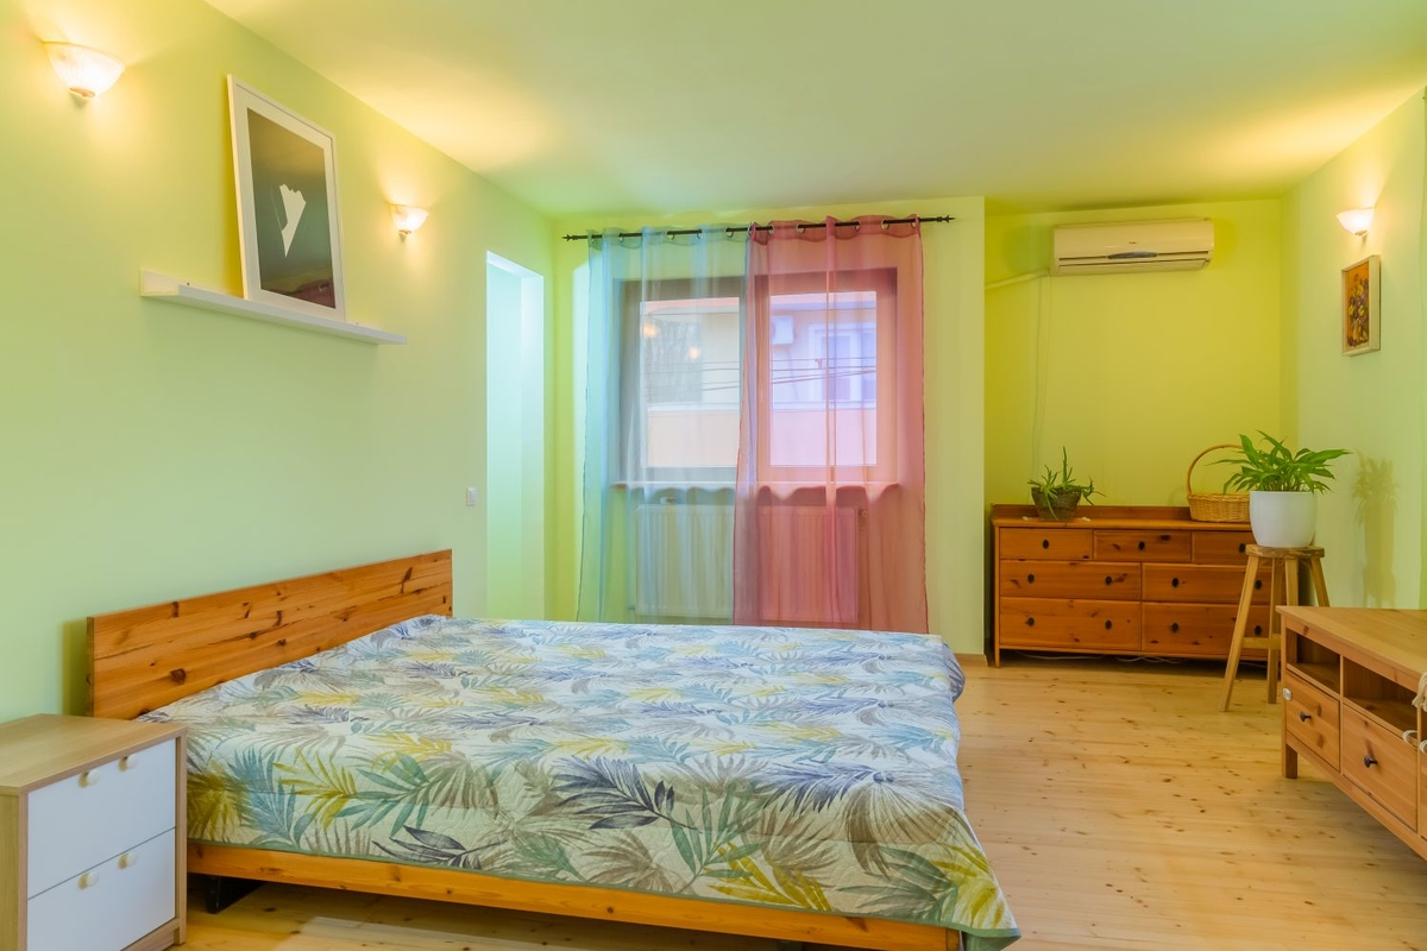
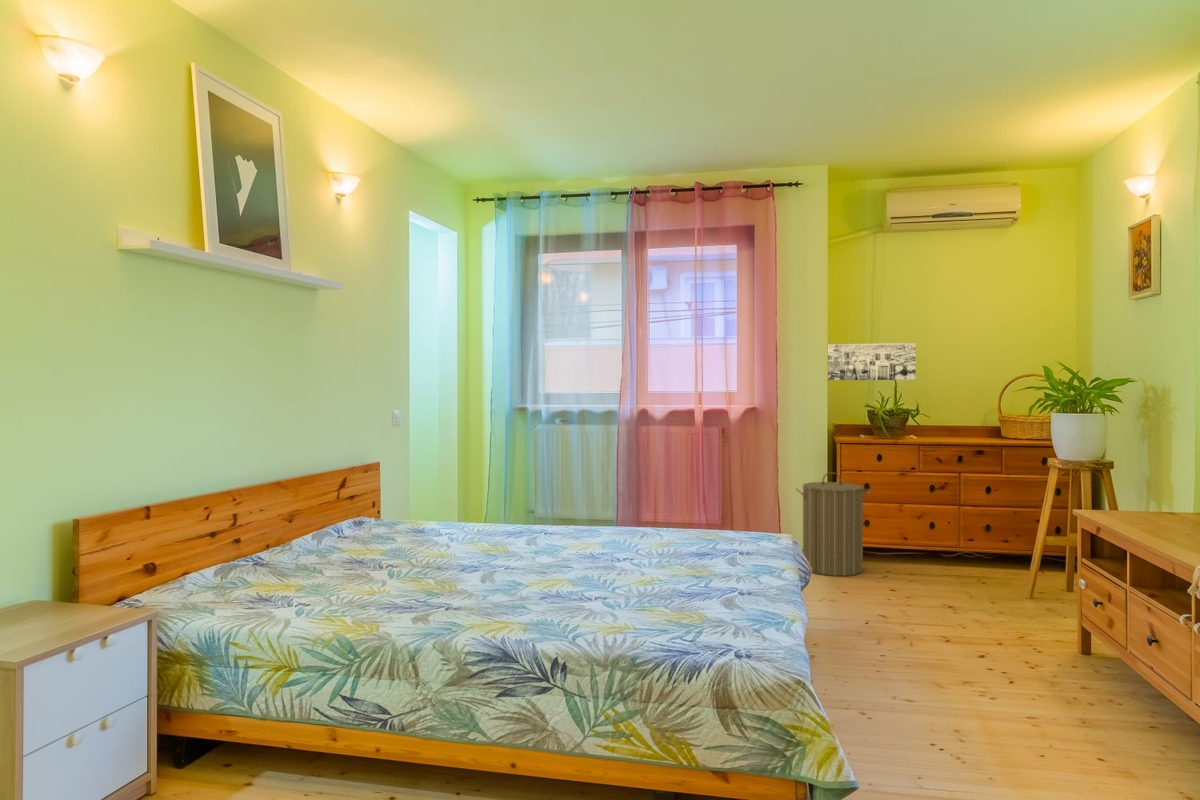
+ laundry hamper [795,471,871,577]
+ wall art [827,342,917,381]
